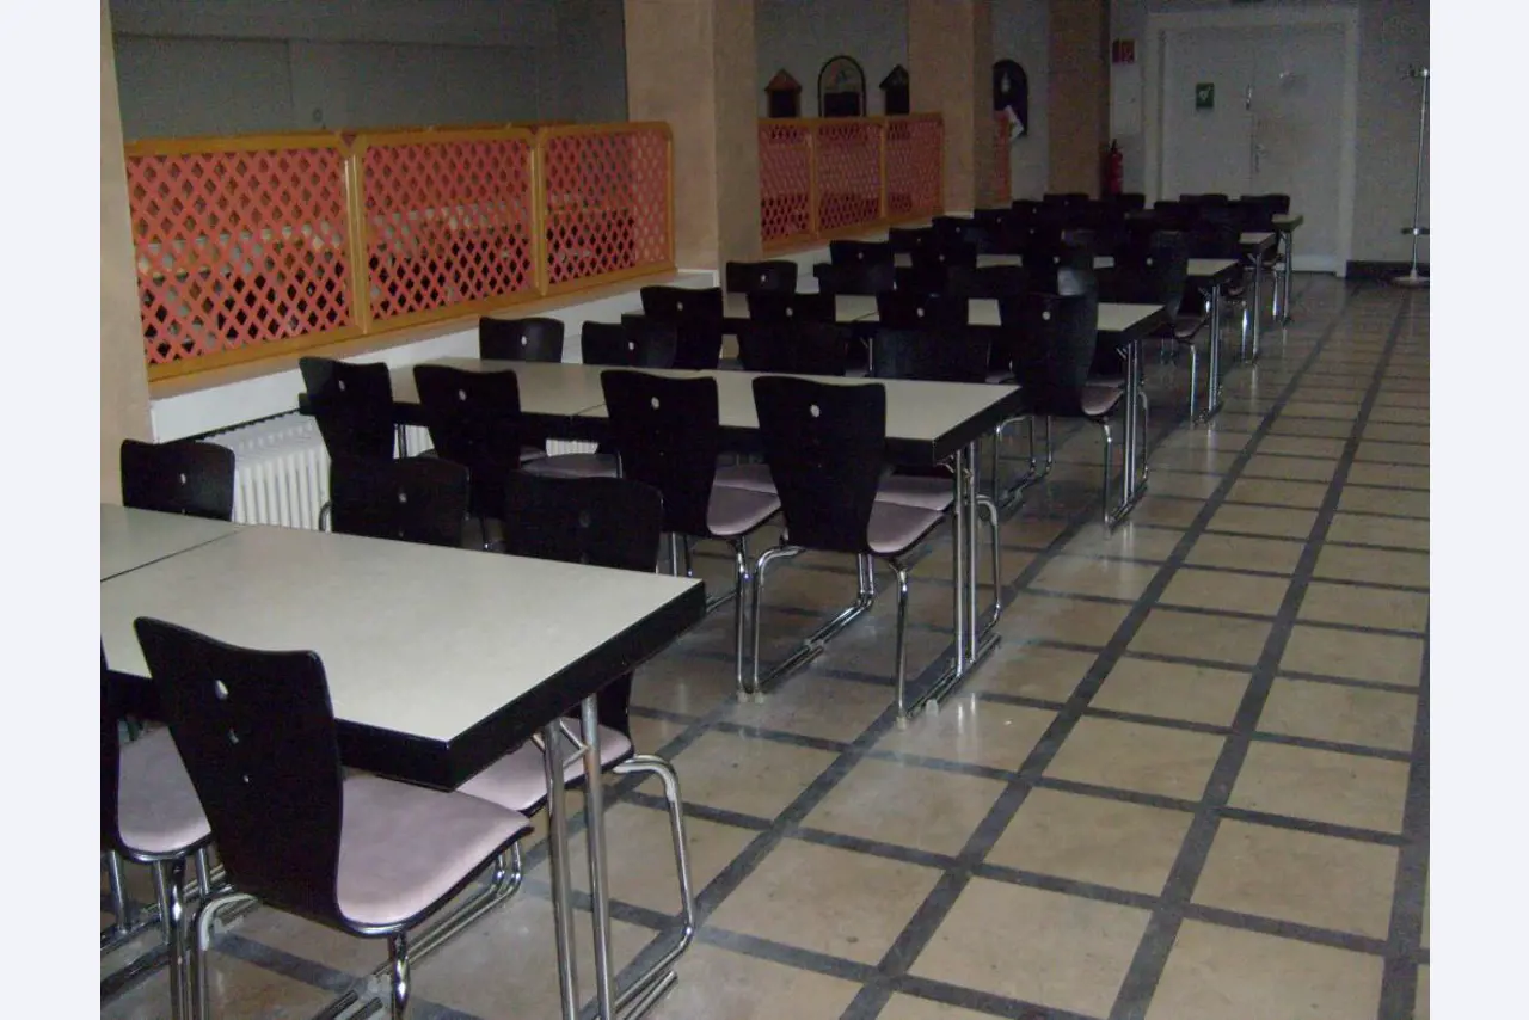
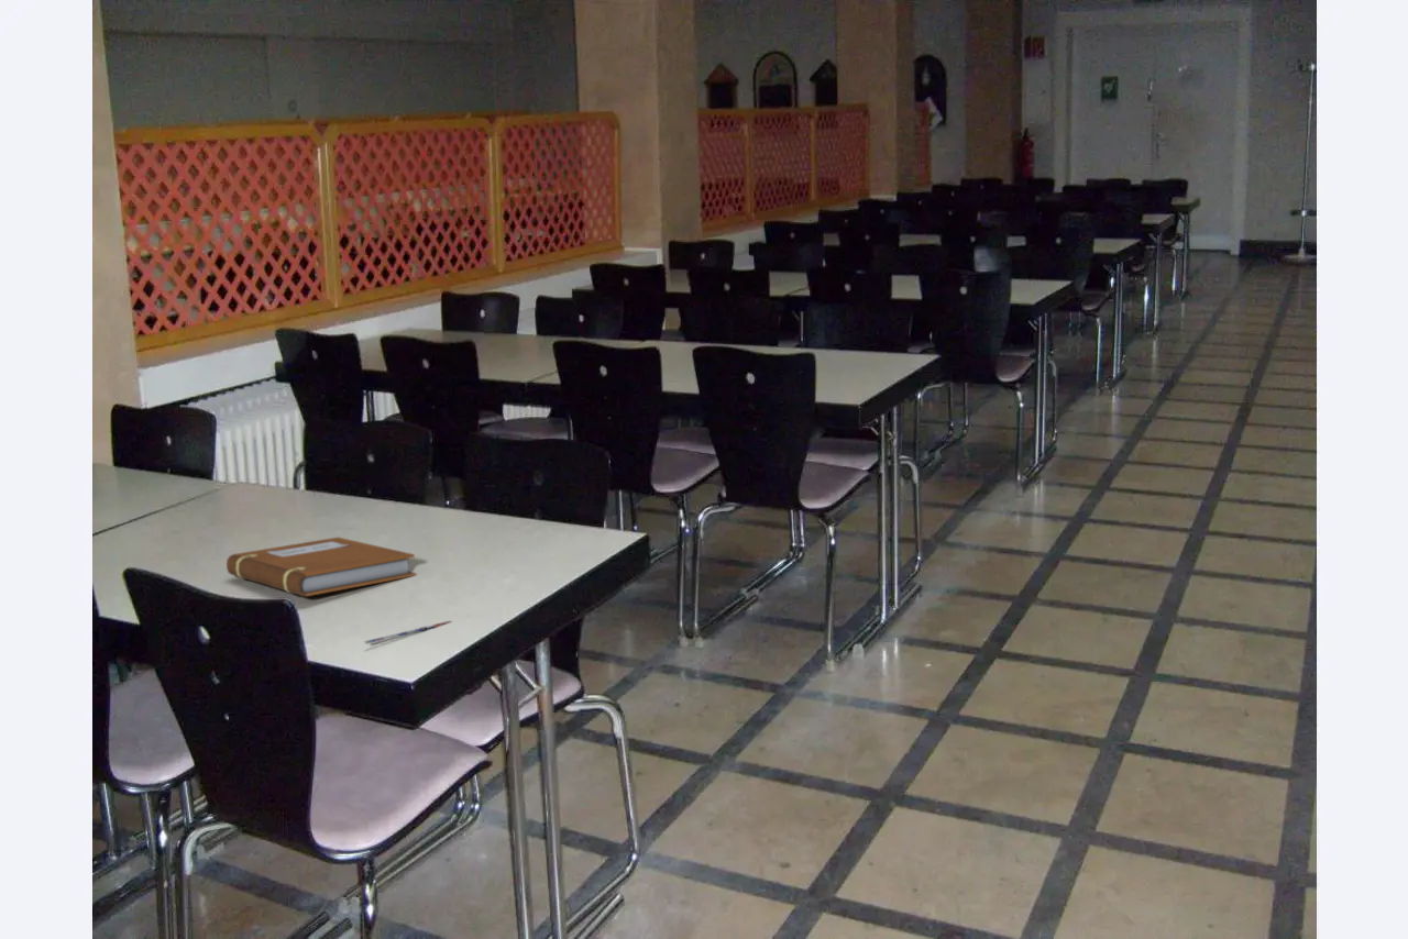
+ pen [363,620,453,645]
+ notebook [226,535,417,597]
